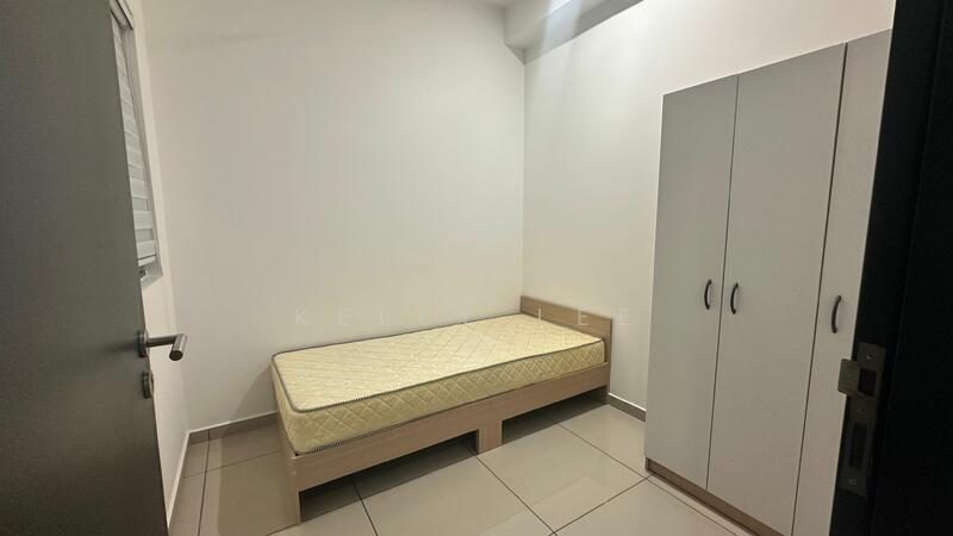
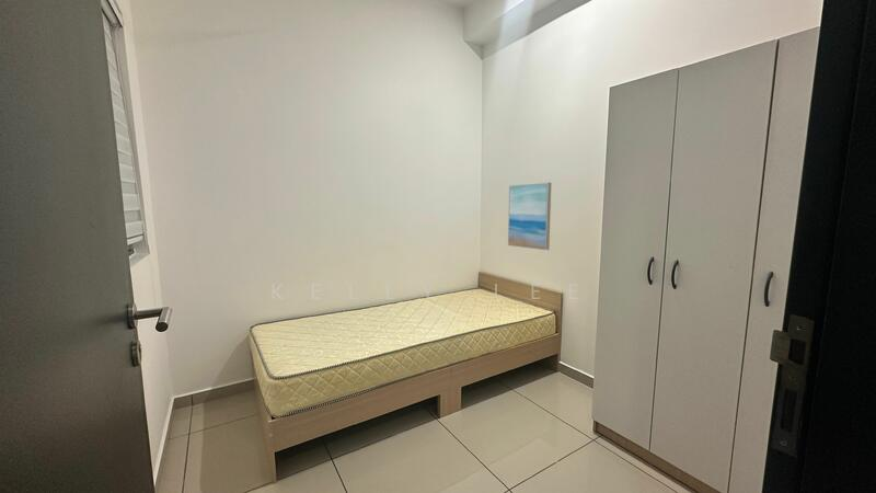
+ wall art [507,182,552,251]
